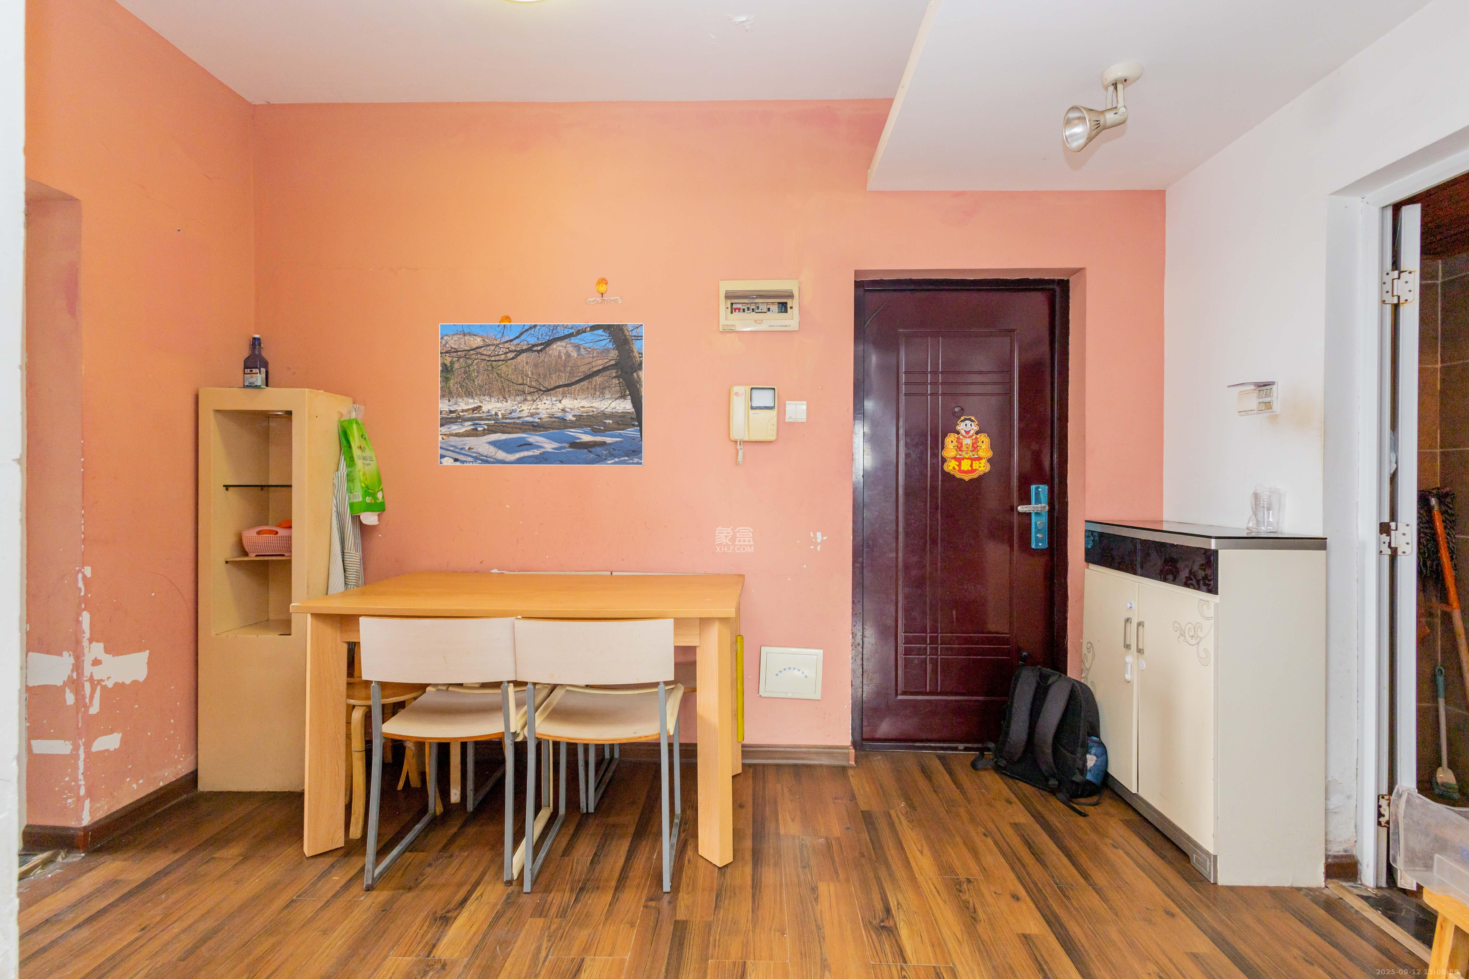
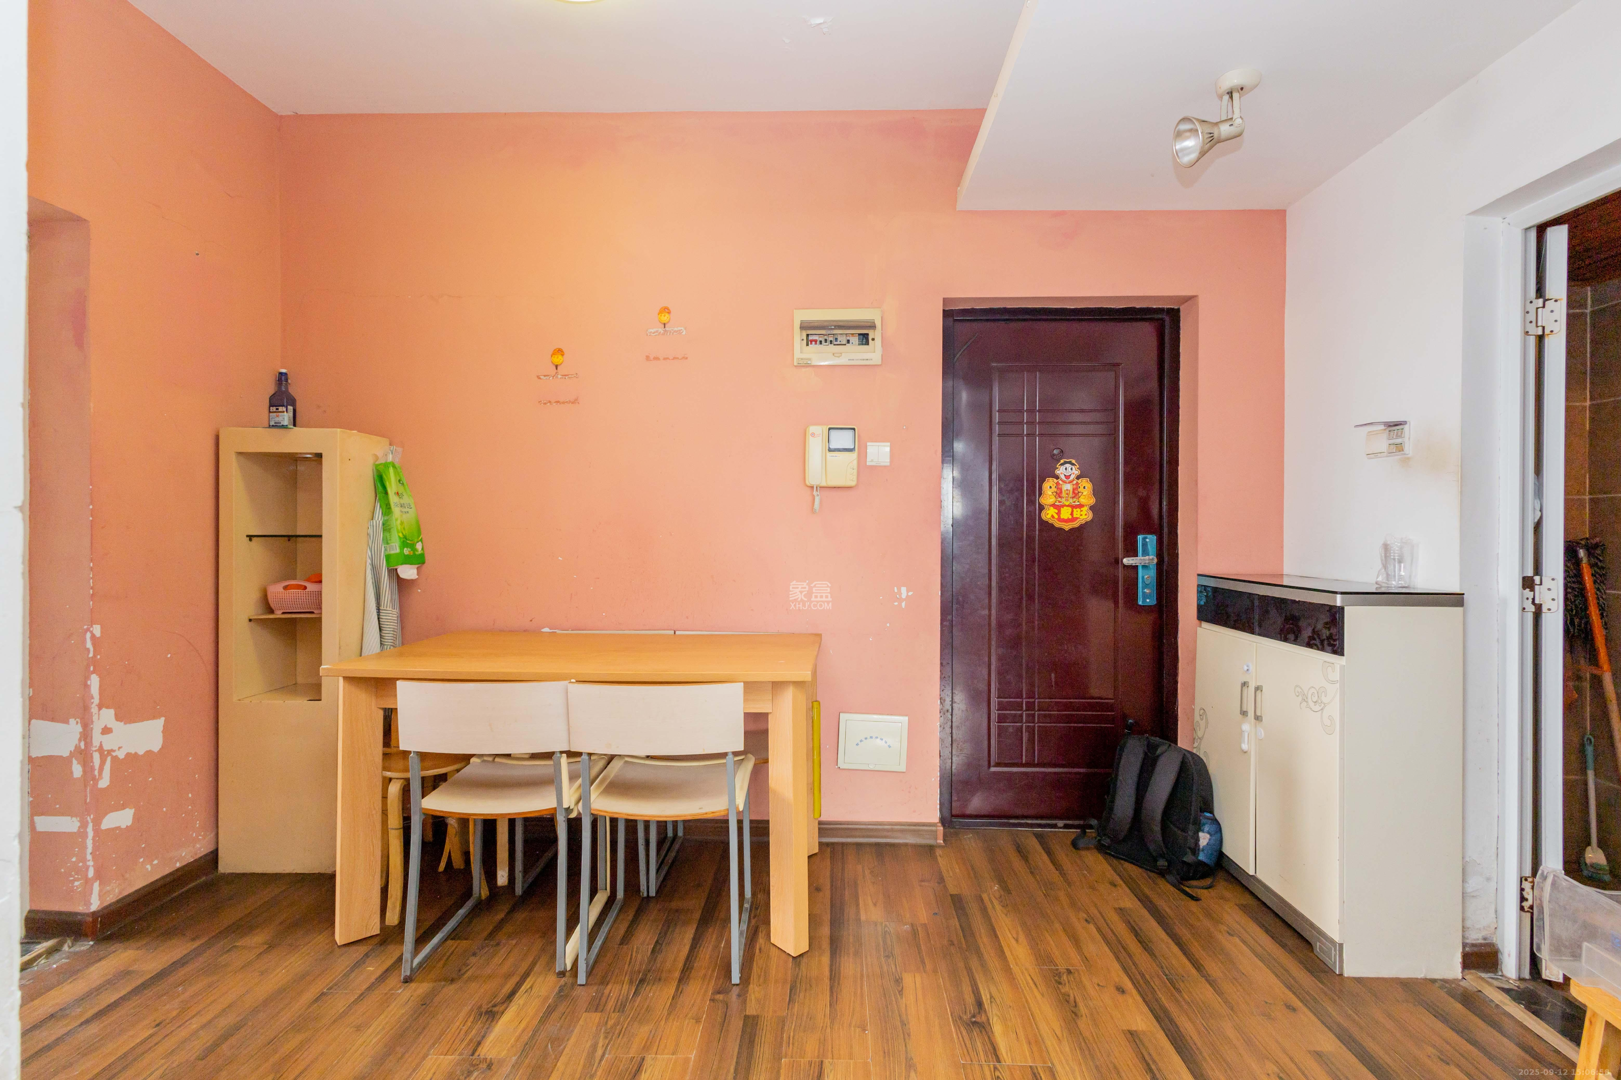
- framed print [438,323,645,467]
